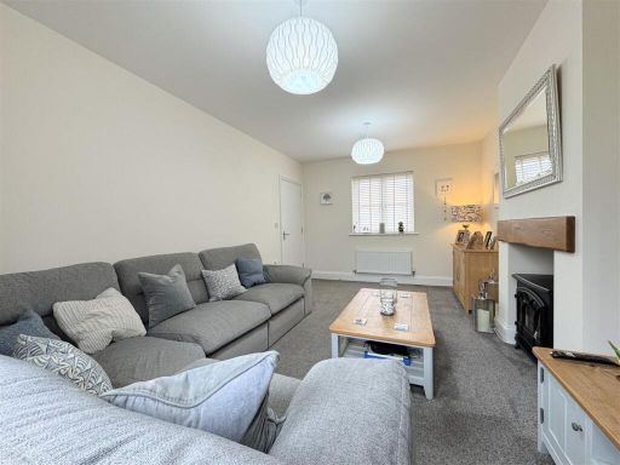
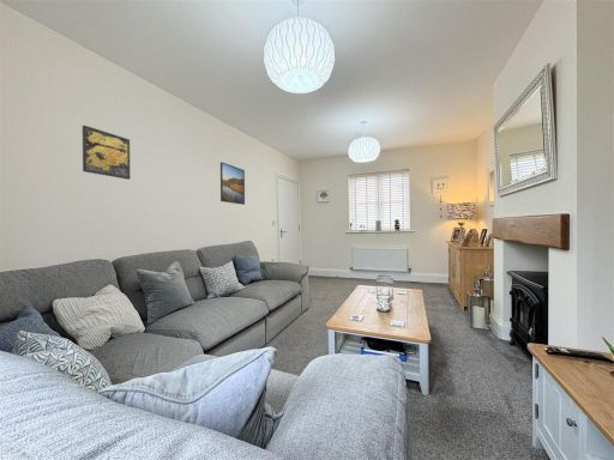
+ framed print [219,161,246,206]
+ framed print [82,125,131,181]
